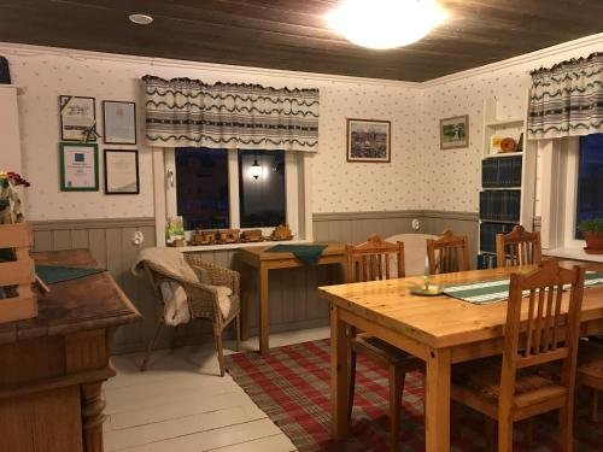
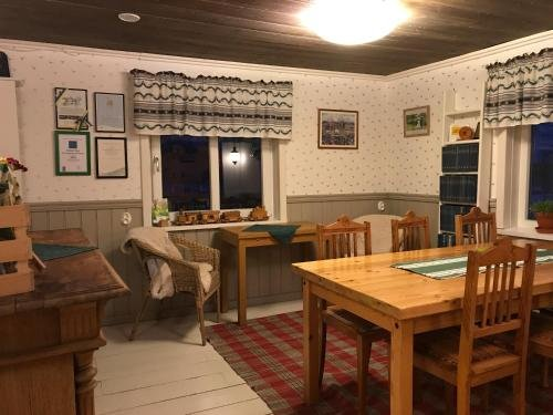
- candle holder [405,256,446,297]
